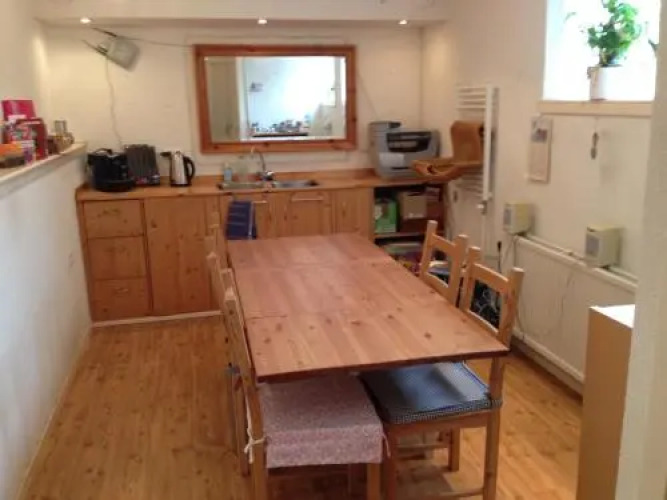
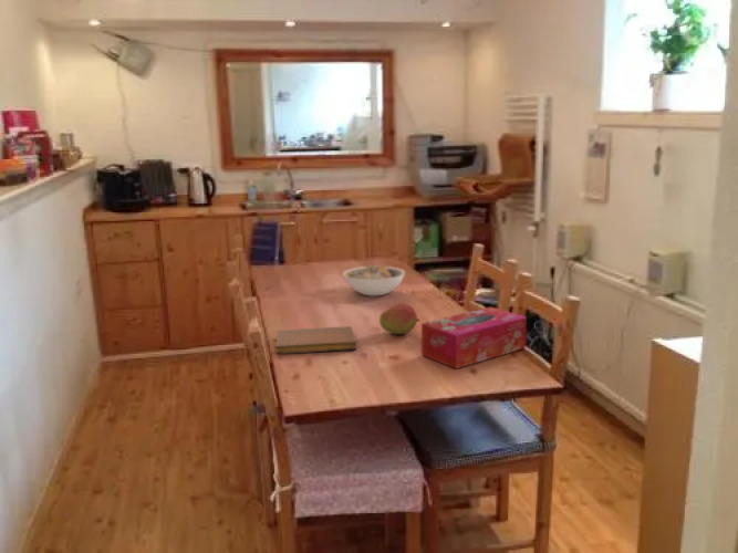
+ tissue box [420,306,528,369]
+ bowl [342,262,406,296]
+ fruit [378,302,420,335]
+ notebook [274,325,357,355]
